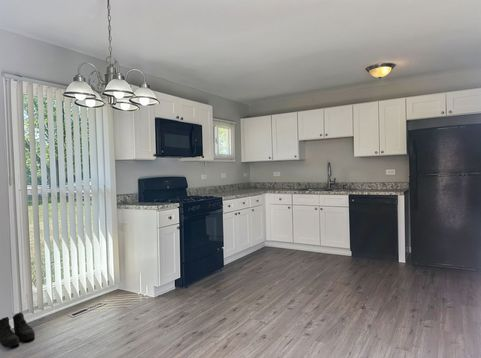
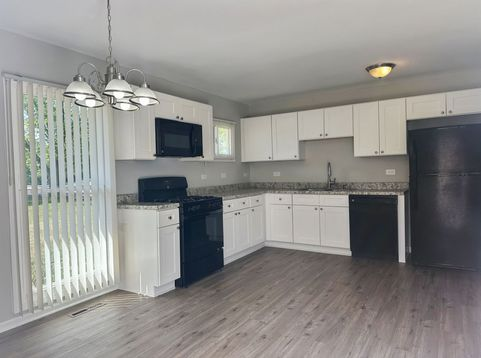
- boots [0,311,36,348]
